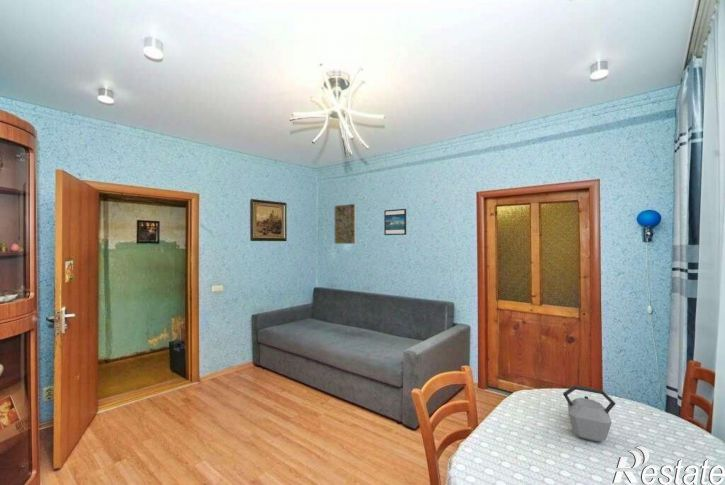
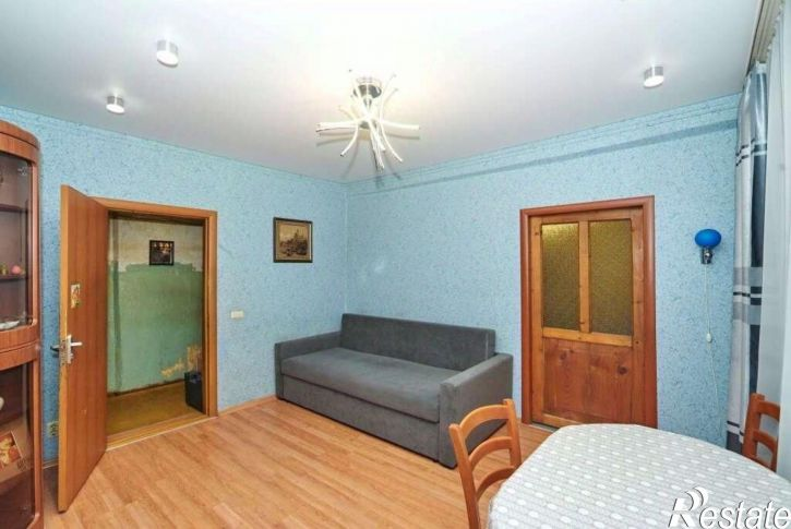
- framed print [383,208,407,236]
- kettle [562,385,616,443]
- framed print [333,203,358,245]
